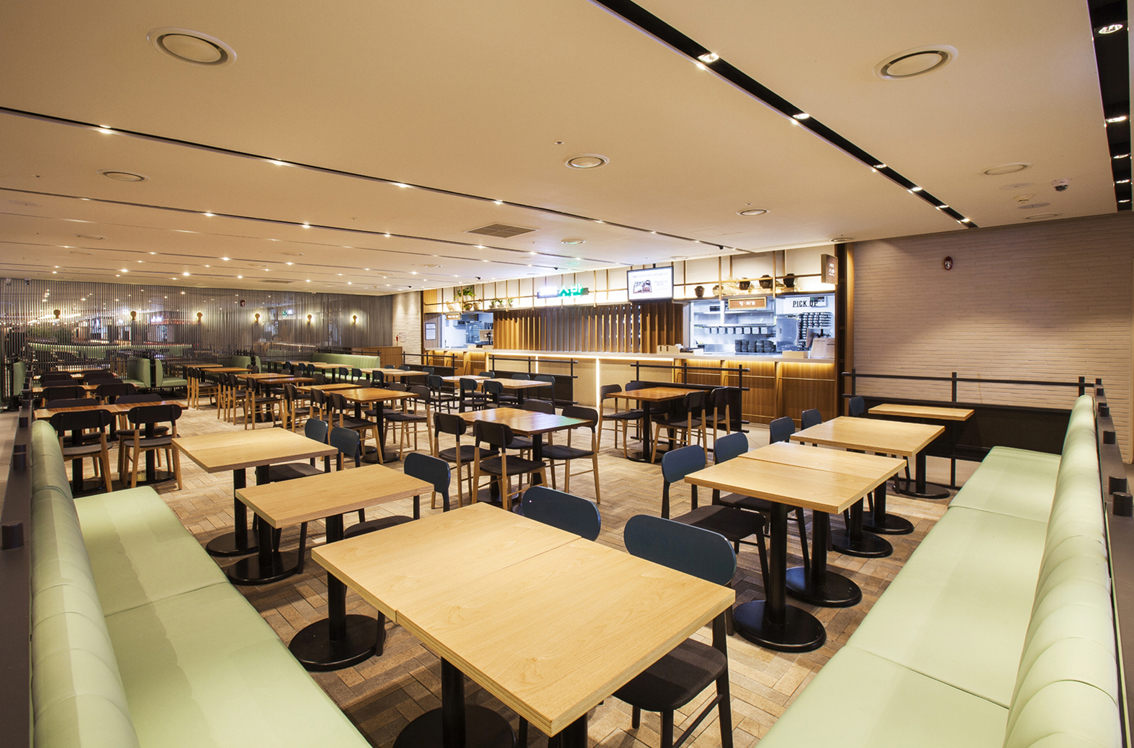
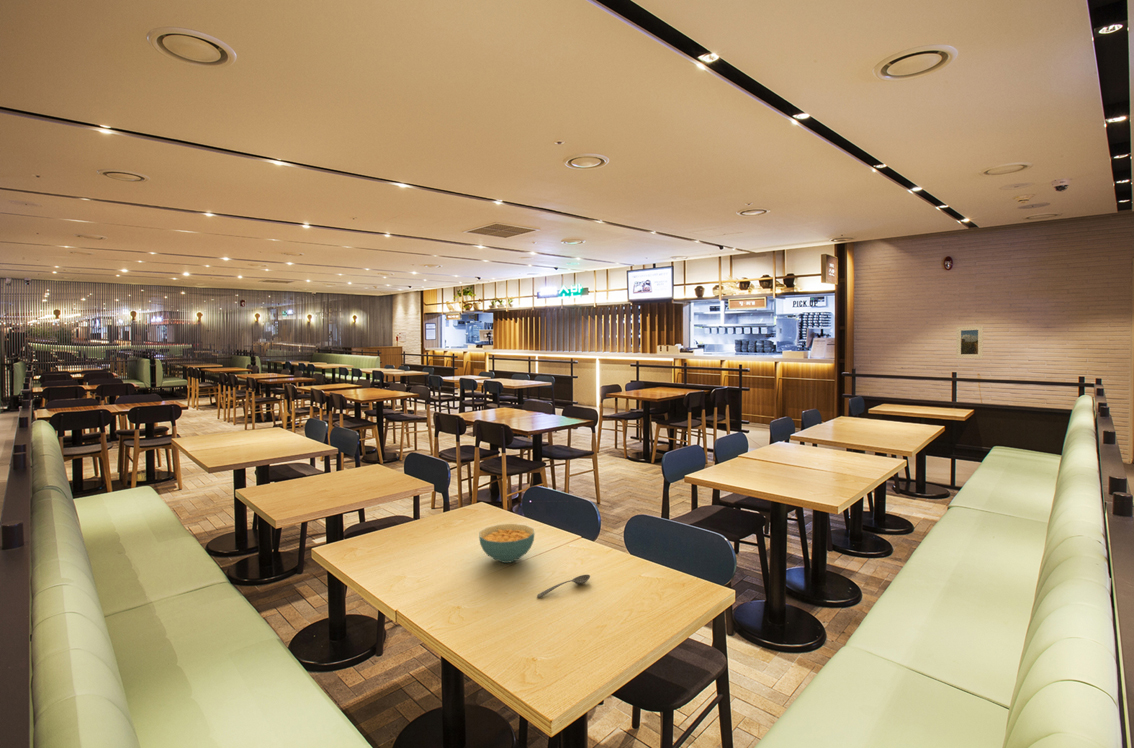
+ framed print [955,325,984,359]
+ soupspoon [536,574,591,598]
+ cereal bowl [478,523,536,564]
